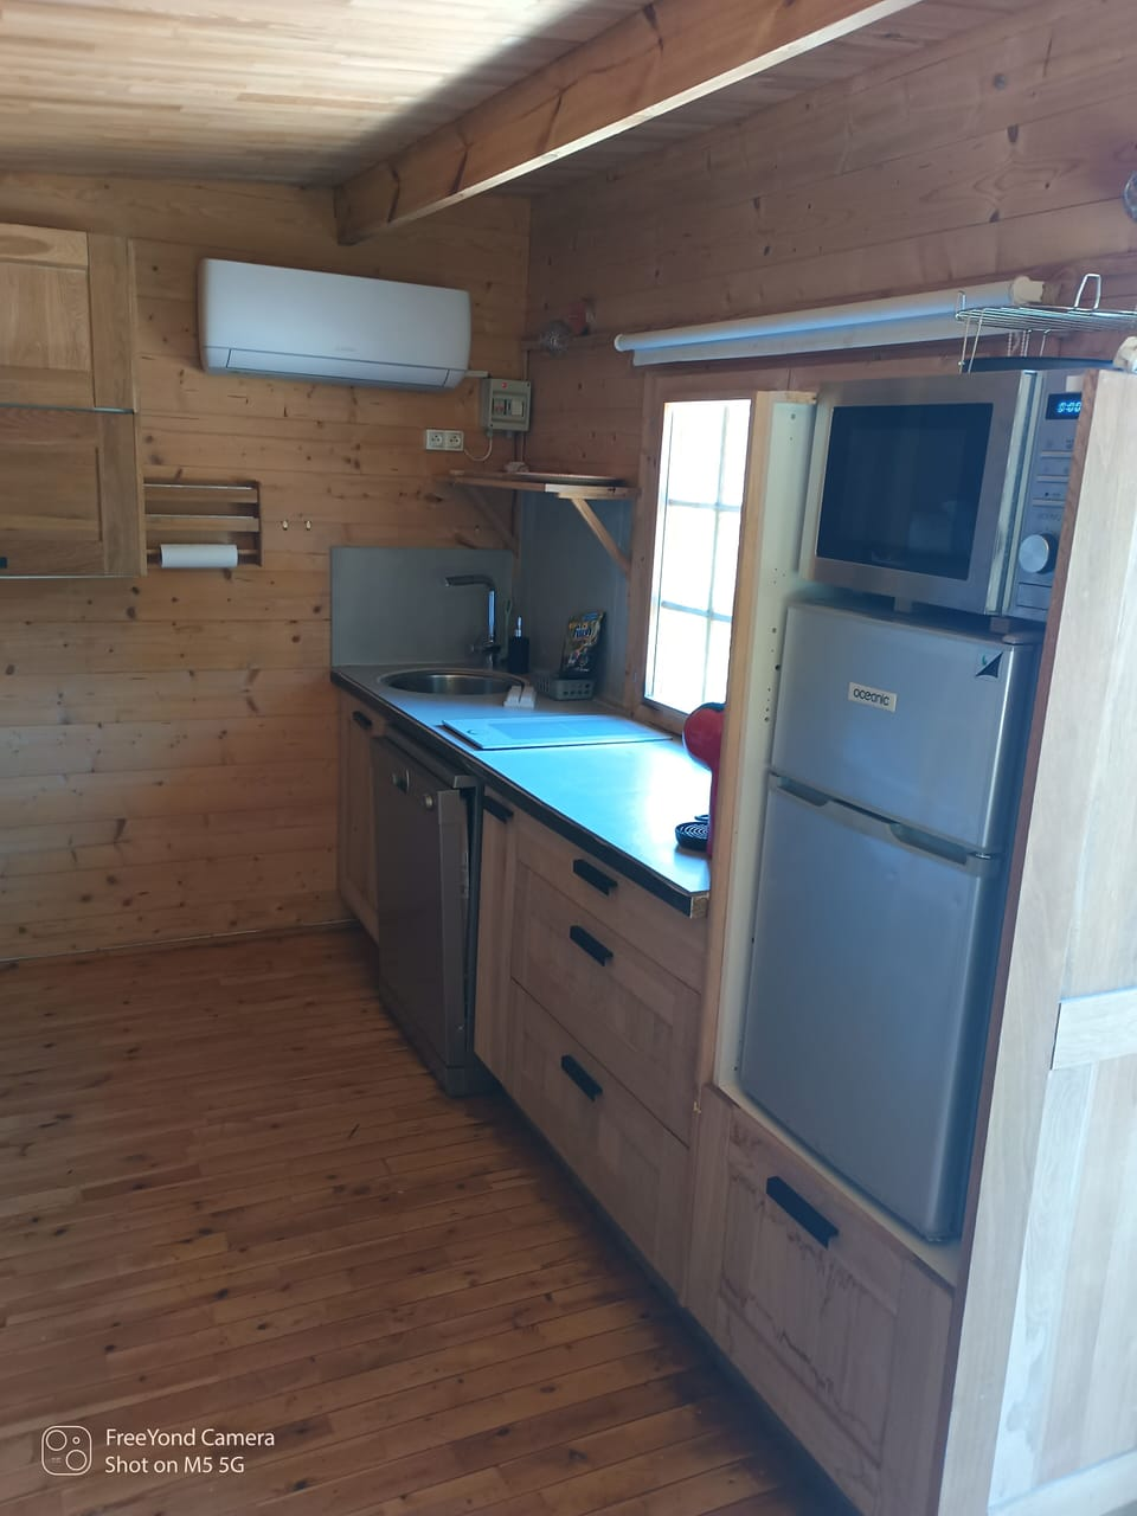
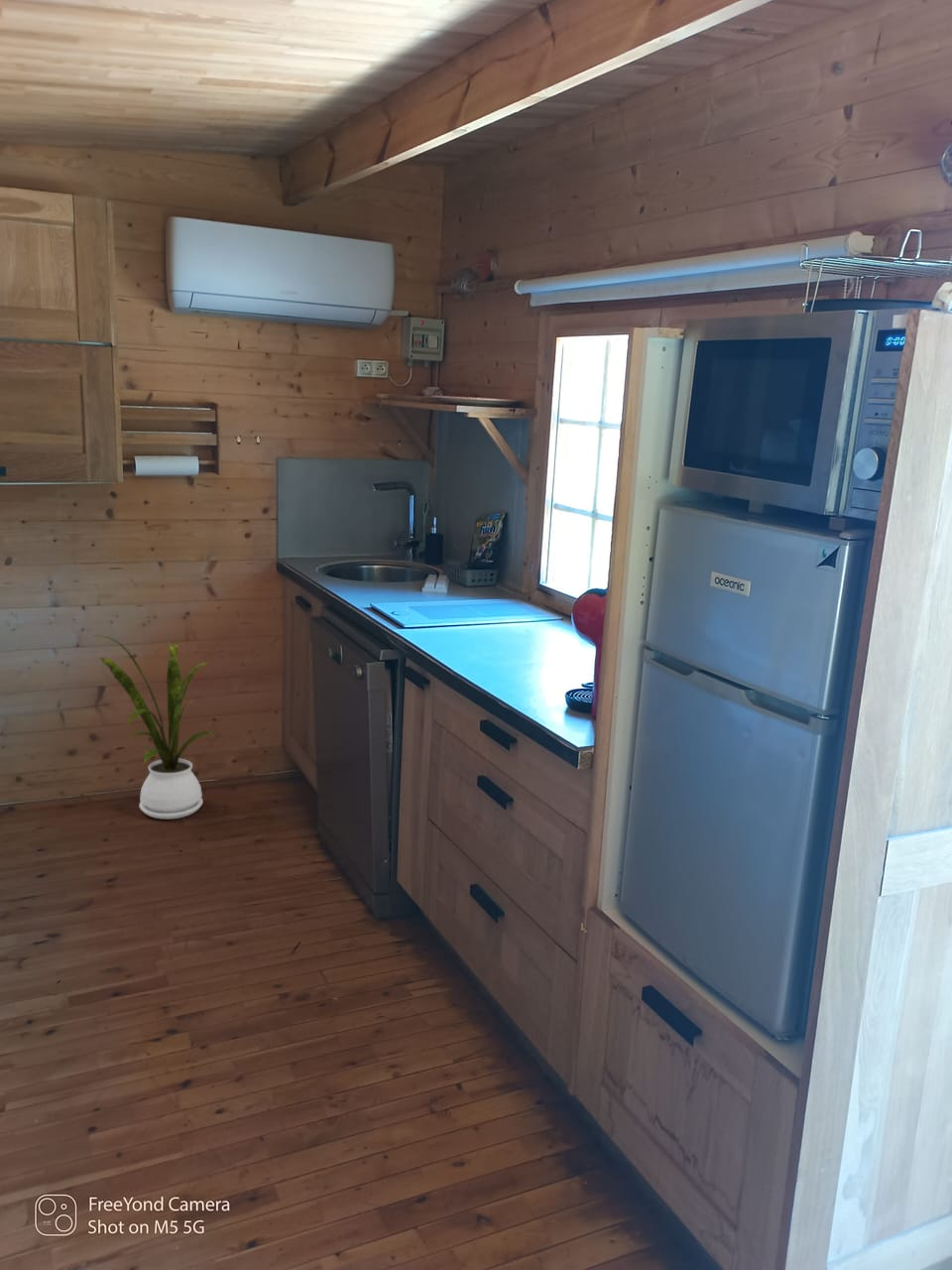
+ house plant [93,634,221,821]
